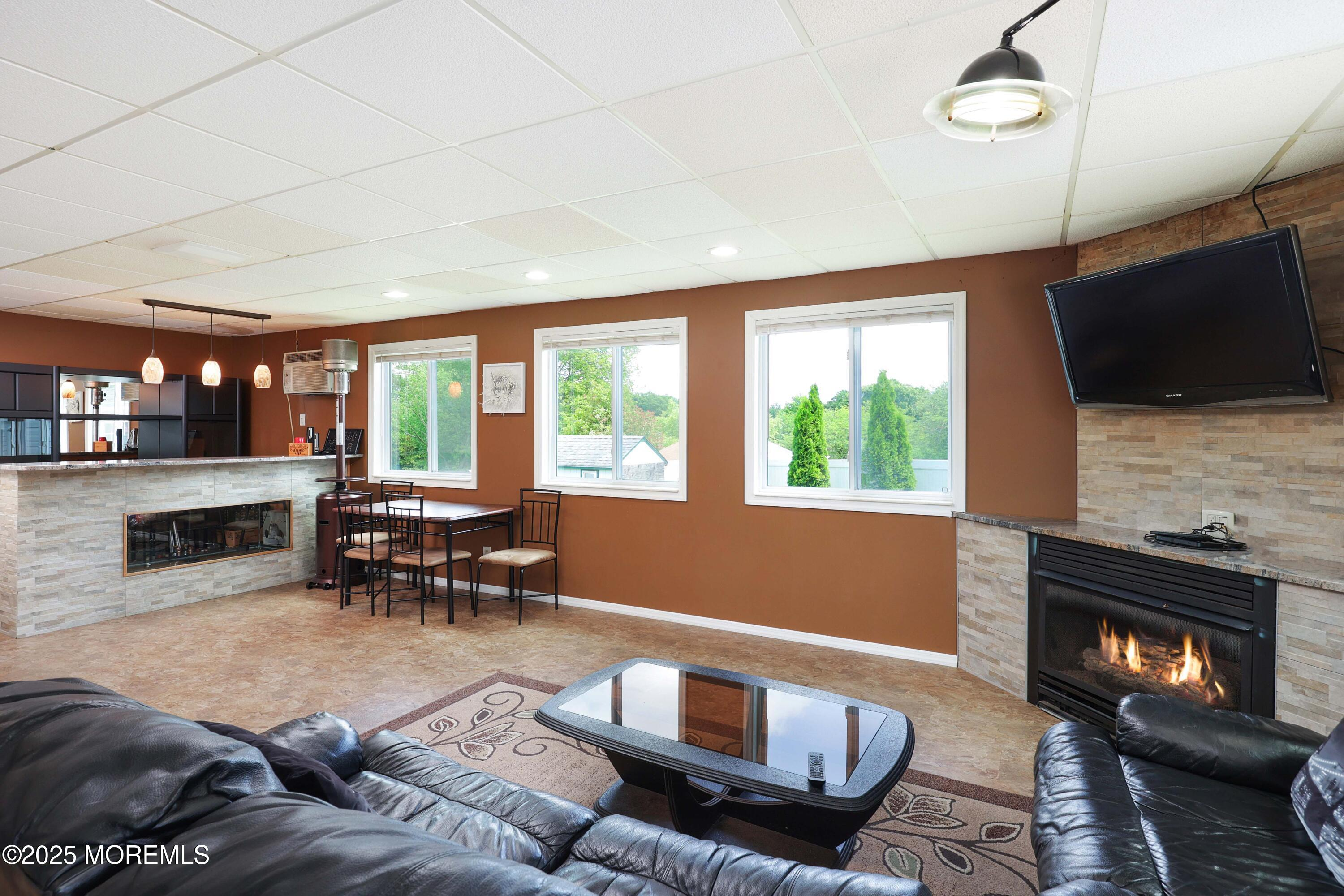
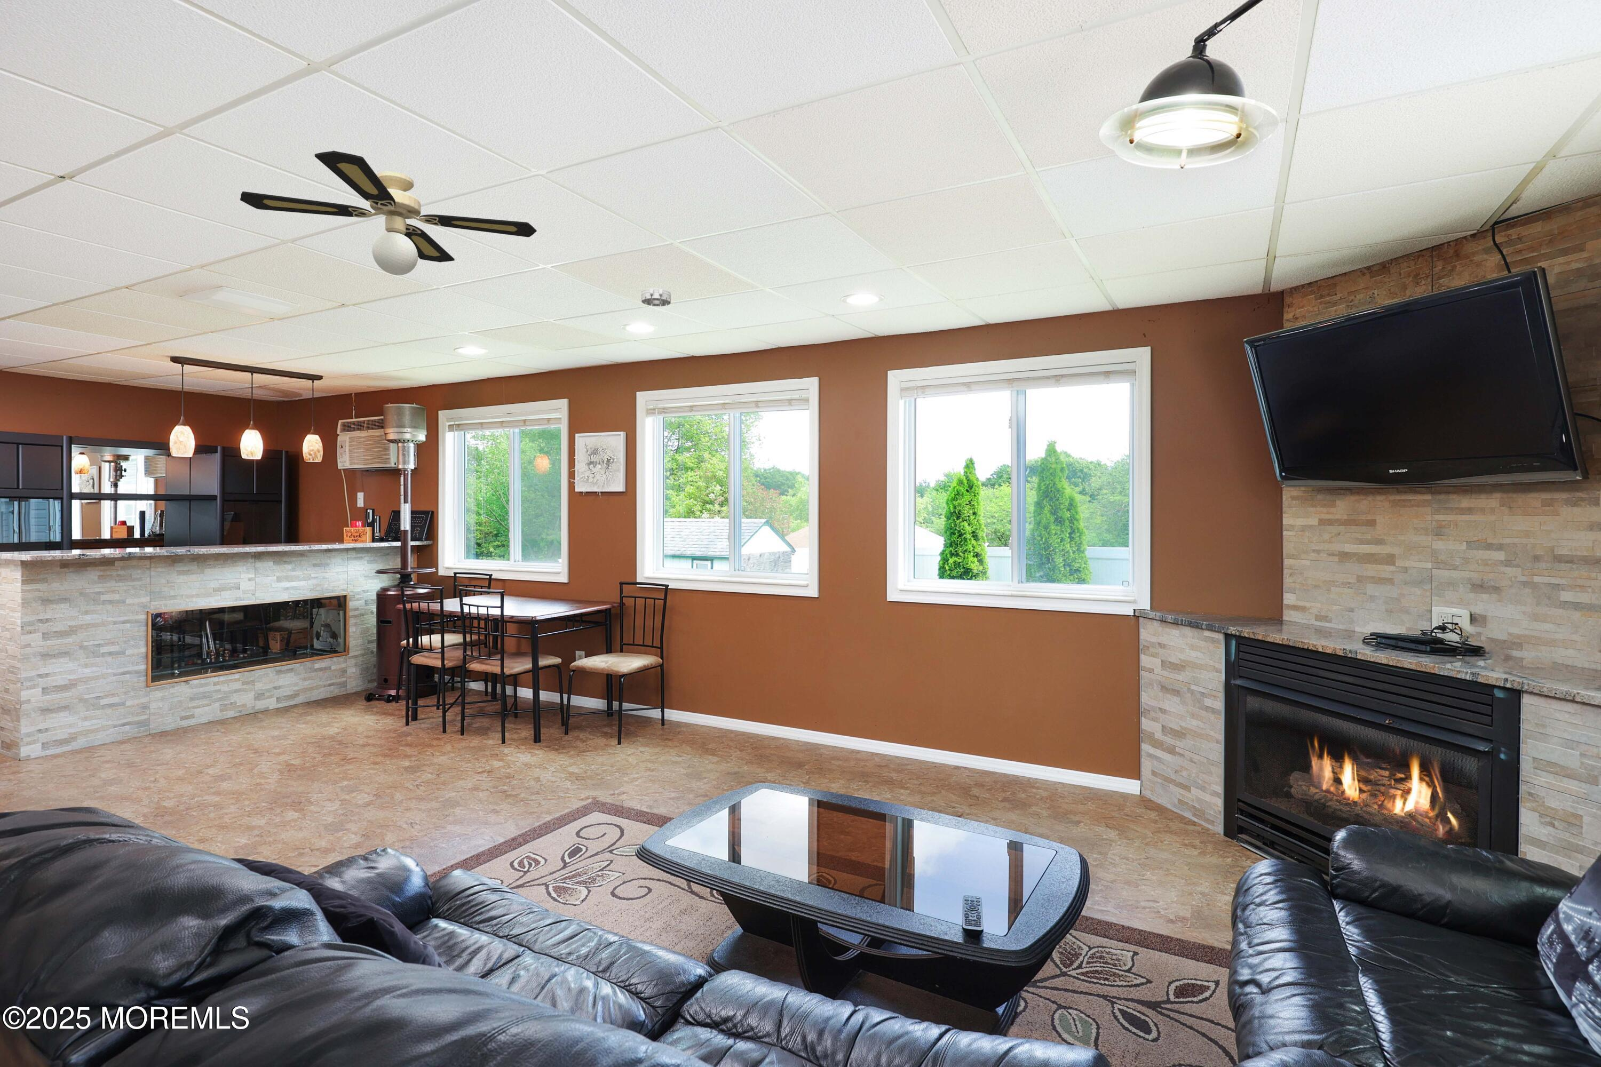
+ ceiling fan [239,150,537,276]
+ smoke detector [641,287,672,307]
